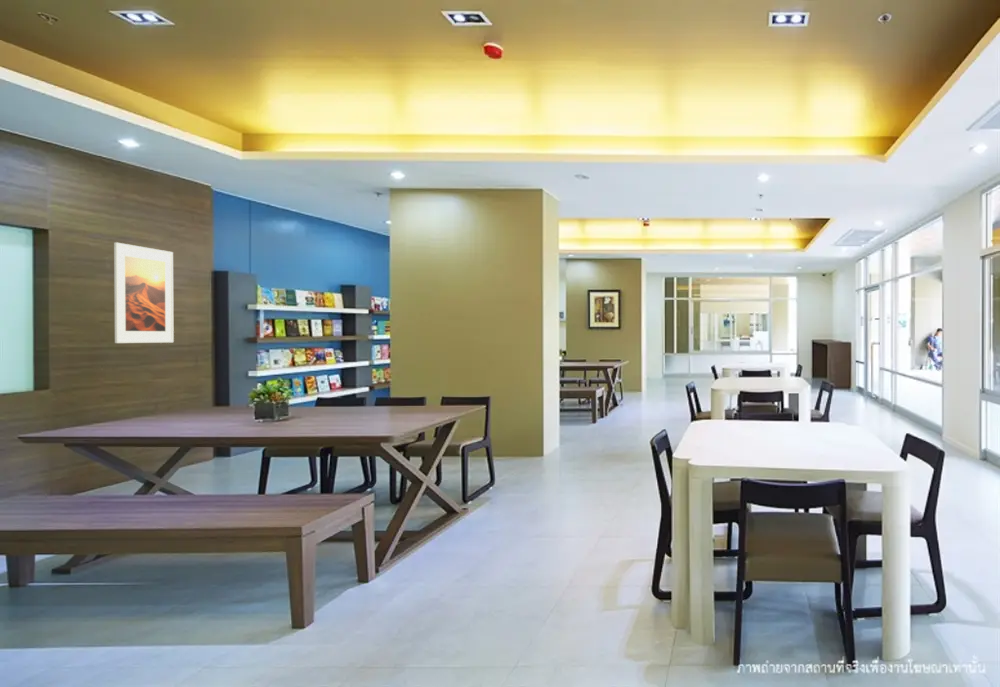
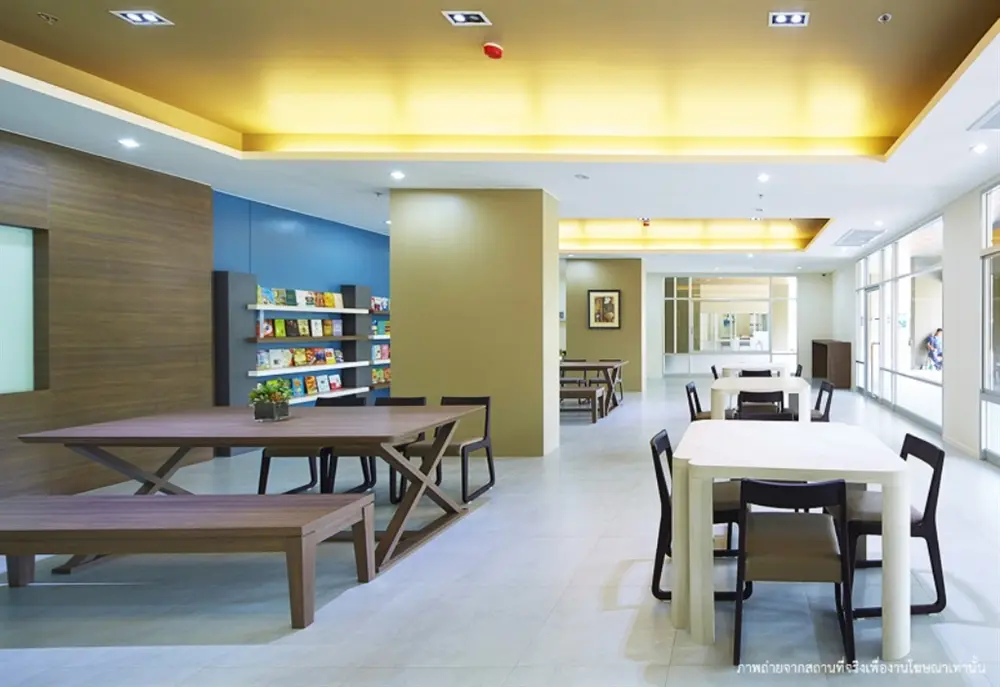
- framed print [113,241,175,344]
